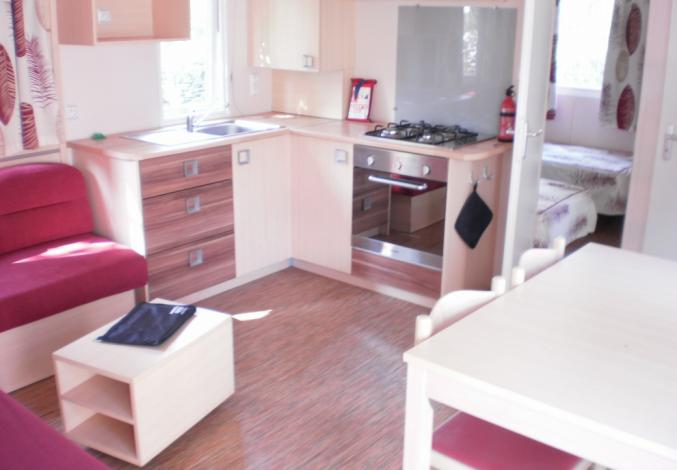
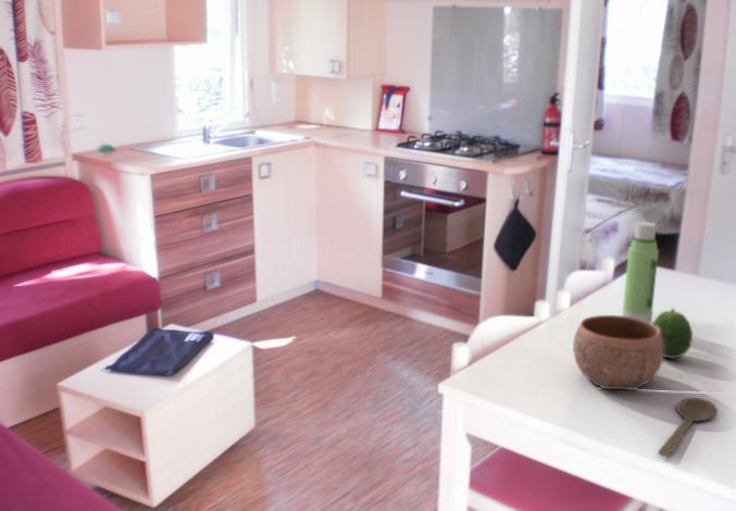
+ wooden spoon [657,397,719,458]
+ water bottle [621,221,660,324]
+ fruit [651,307,694,360]
+ bowl [572,314,664,391]
